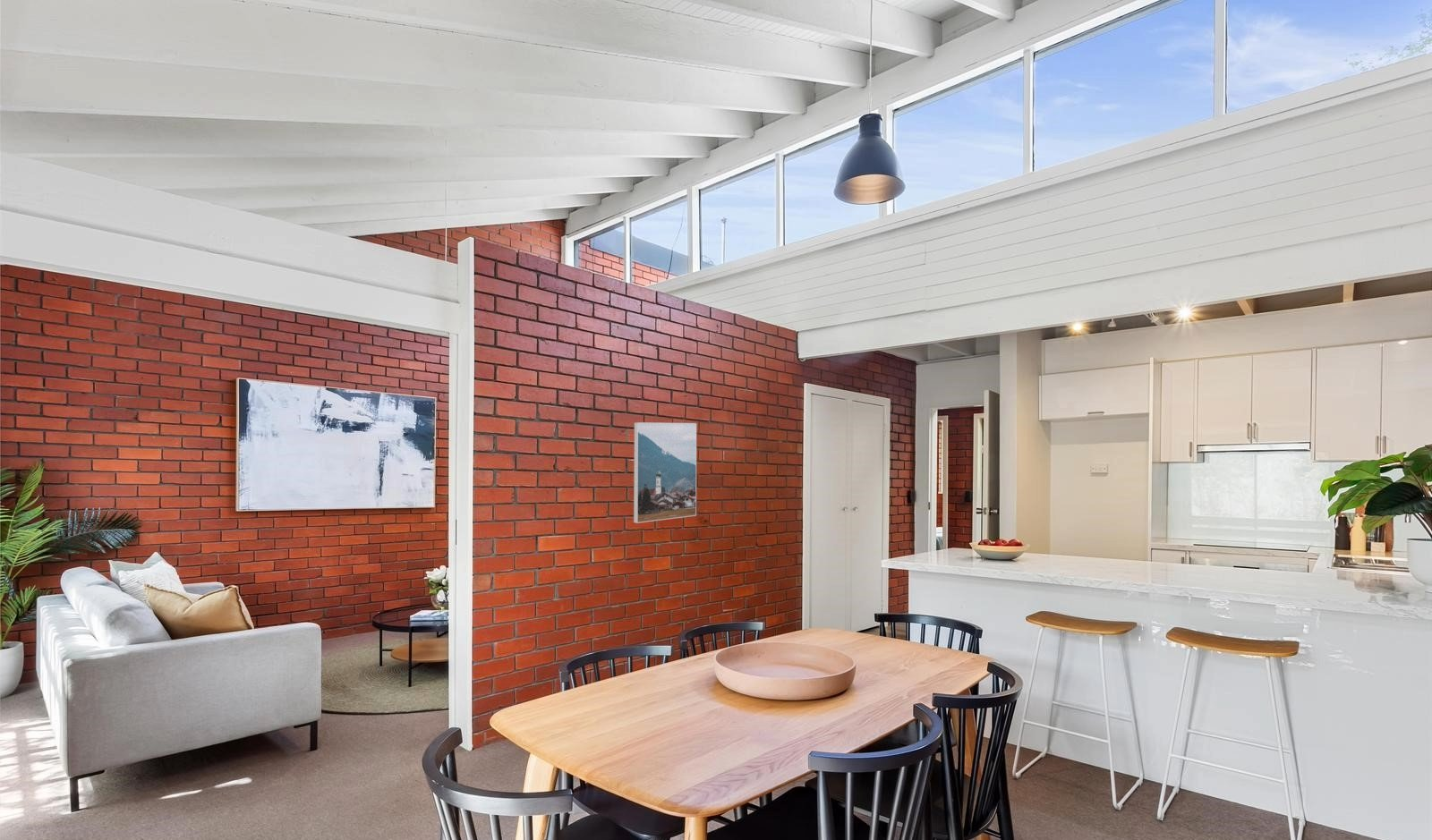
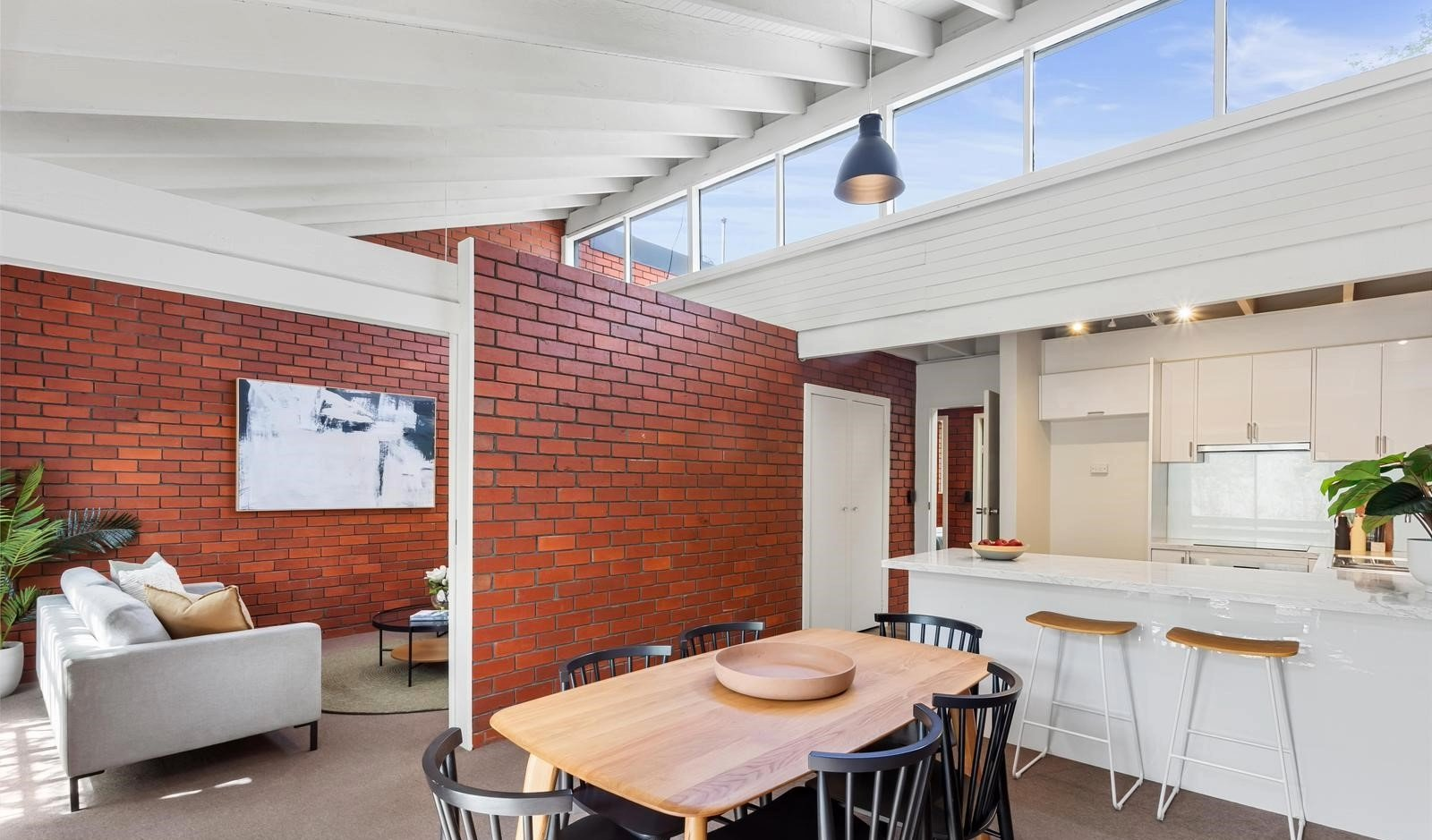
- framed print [633,421,697,524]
